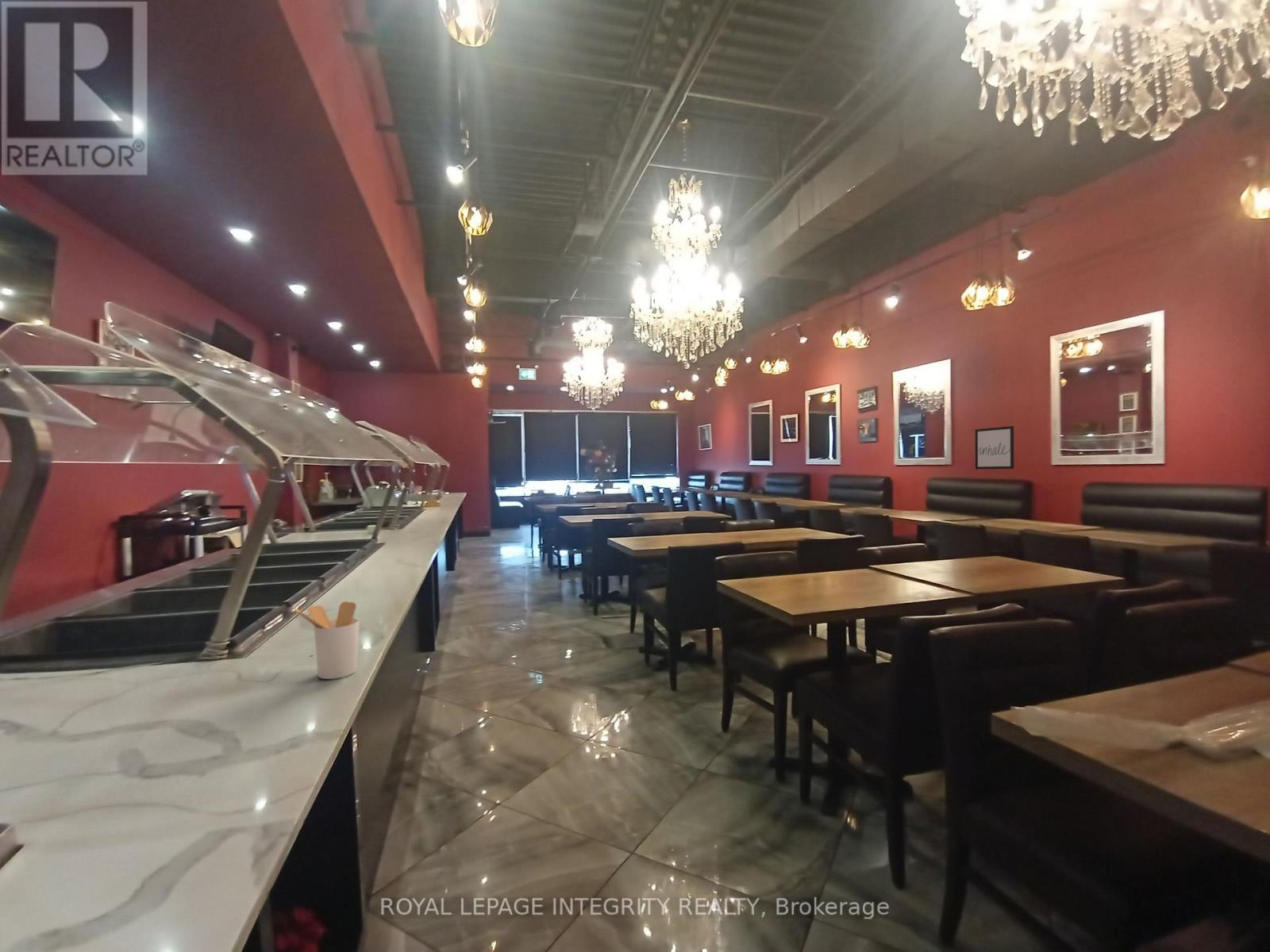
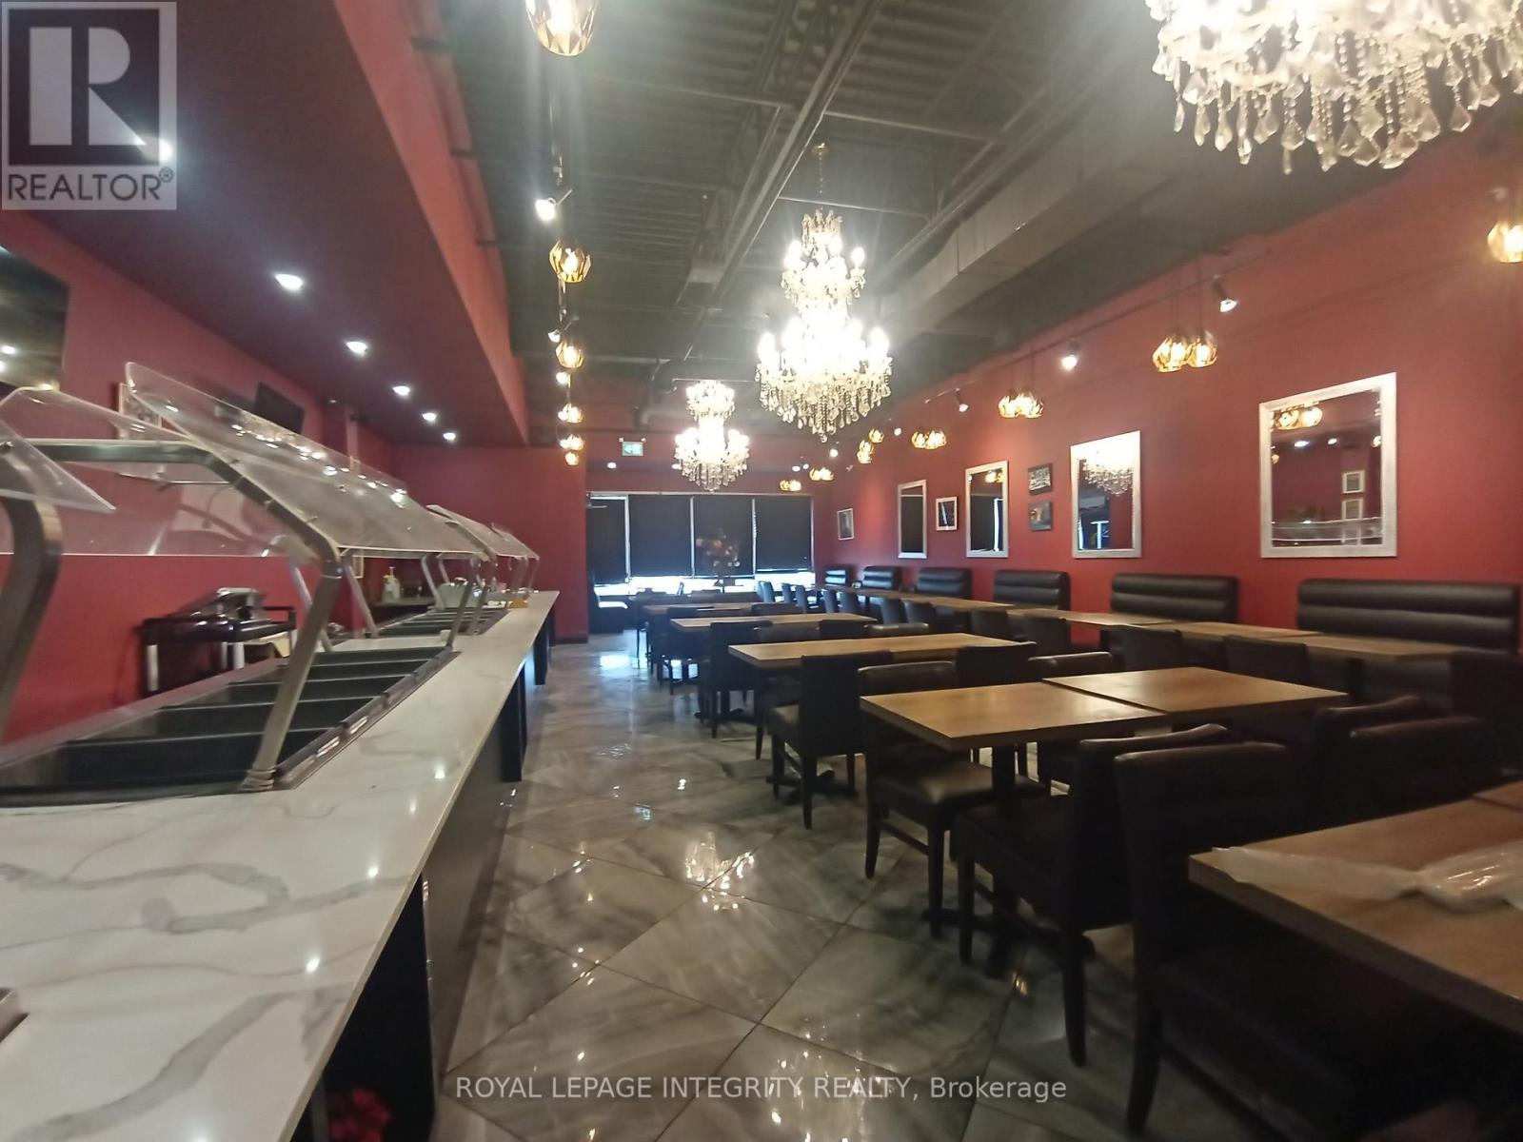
- utensil holder [292,601,360,680]
- wall art [975,425,1014,470]
